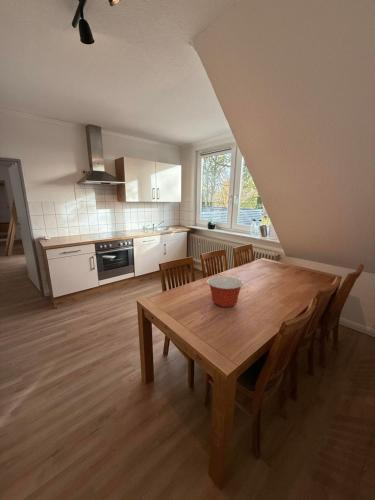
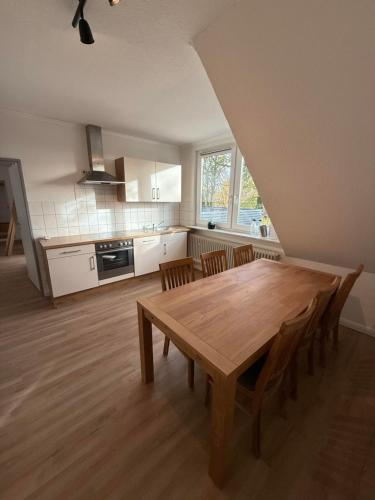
- mixing bowl [206,275,245,308]
